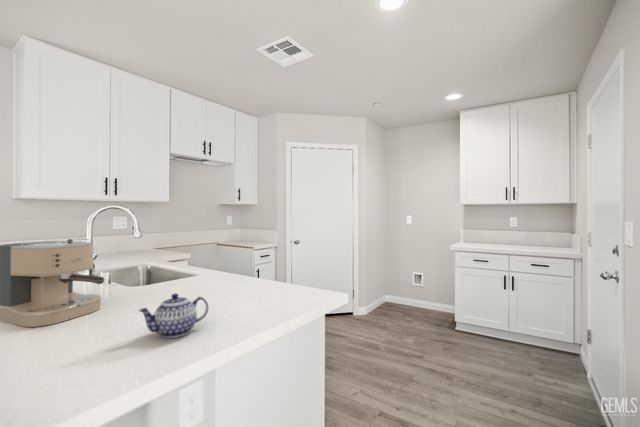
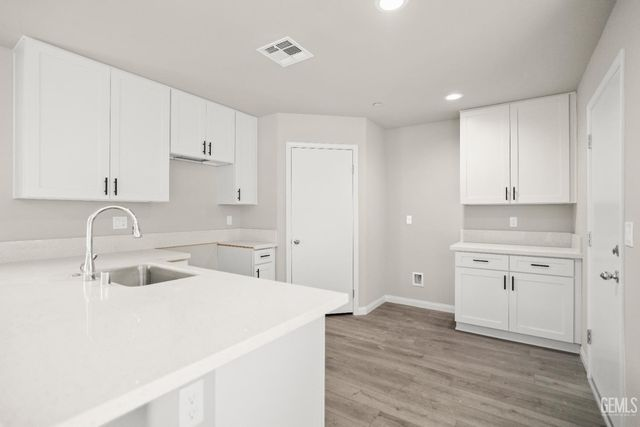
- teapot [137,293,209,339]
- coffee maker [0,238,105,328]
